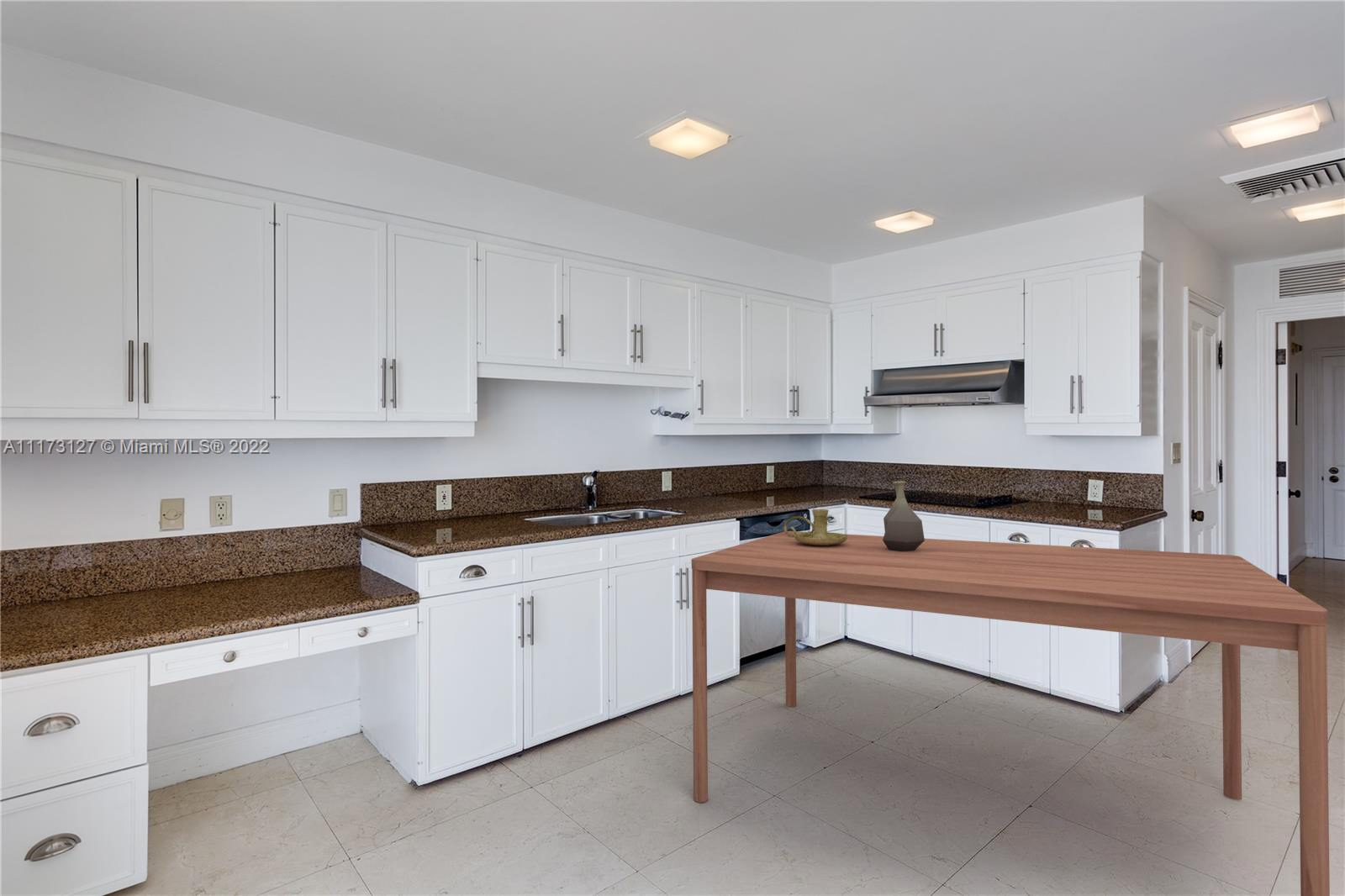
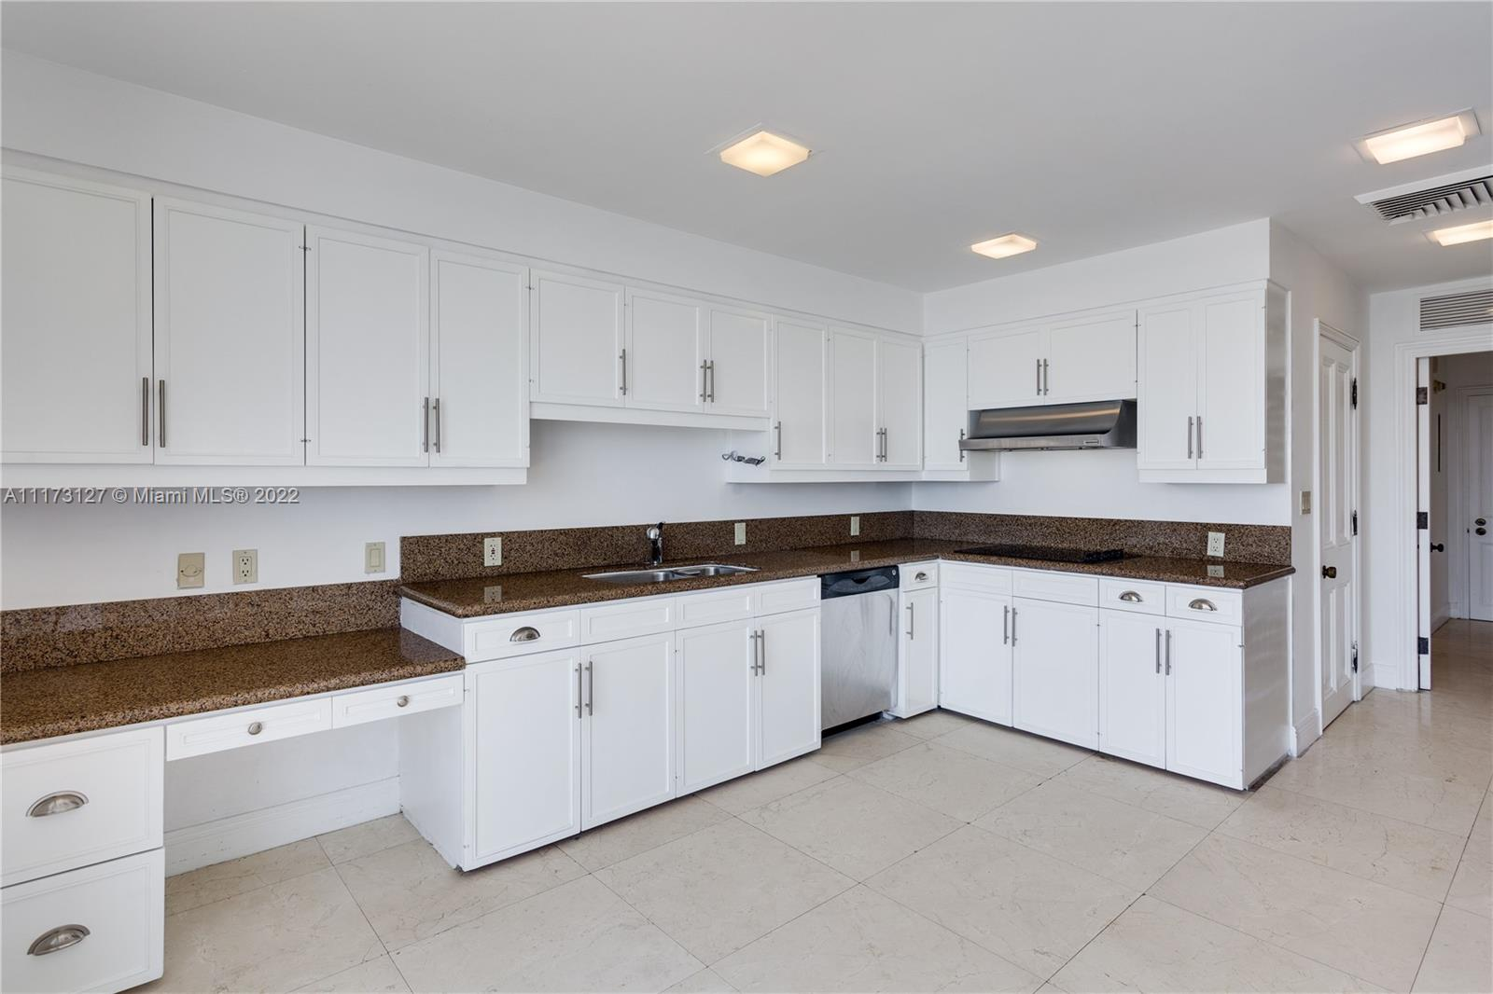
- candle holder [783,509,847,546]
- dining table [691,530,1331,896]
- vase [883,480,926,551]
